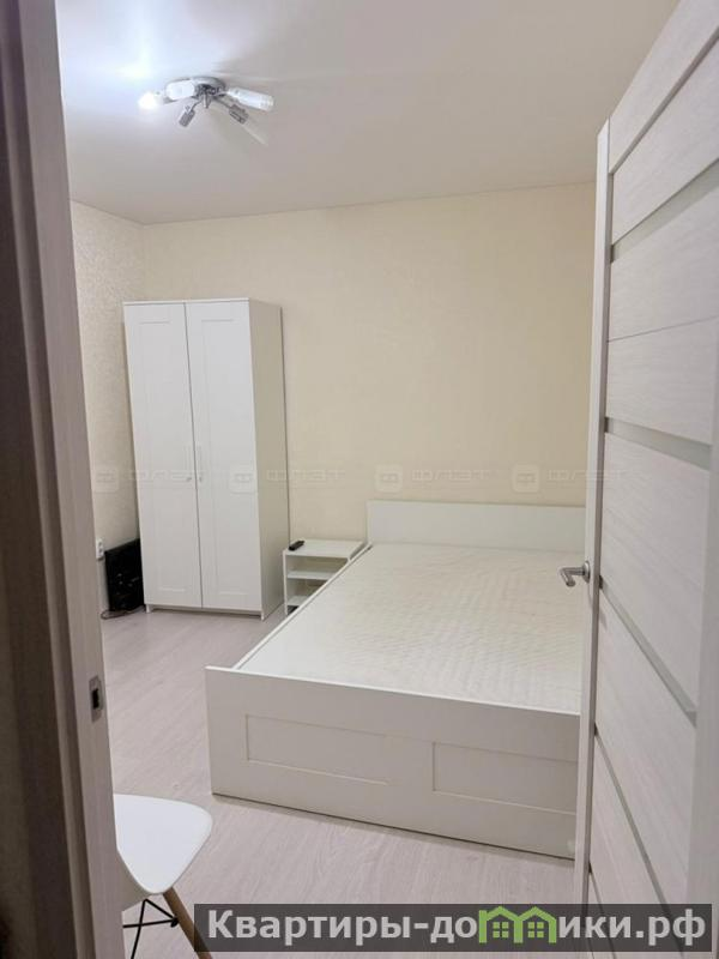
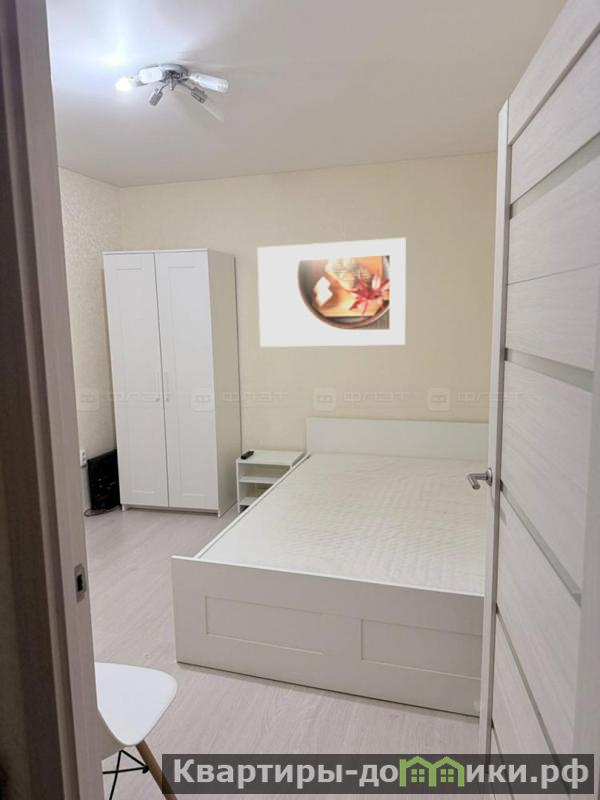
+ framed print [256,237,407,348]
